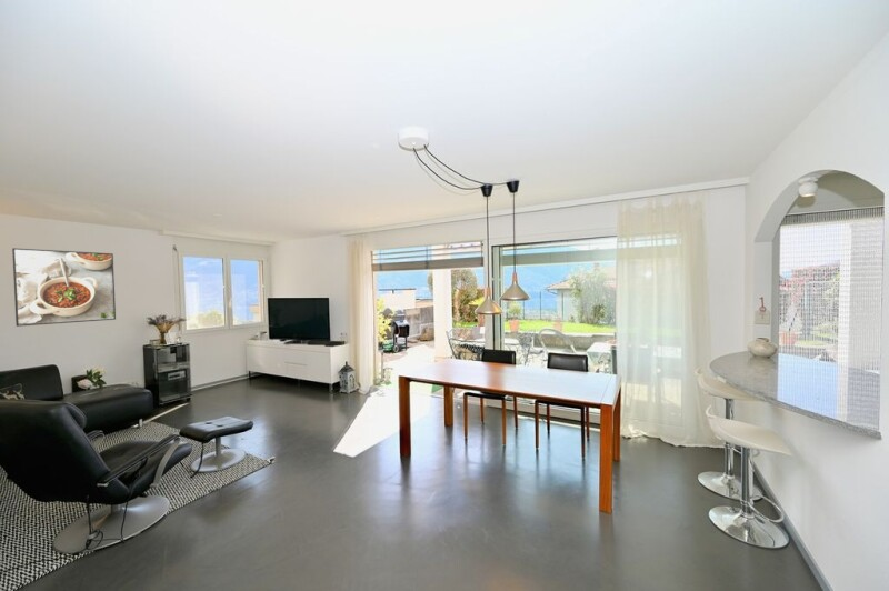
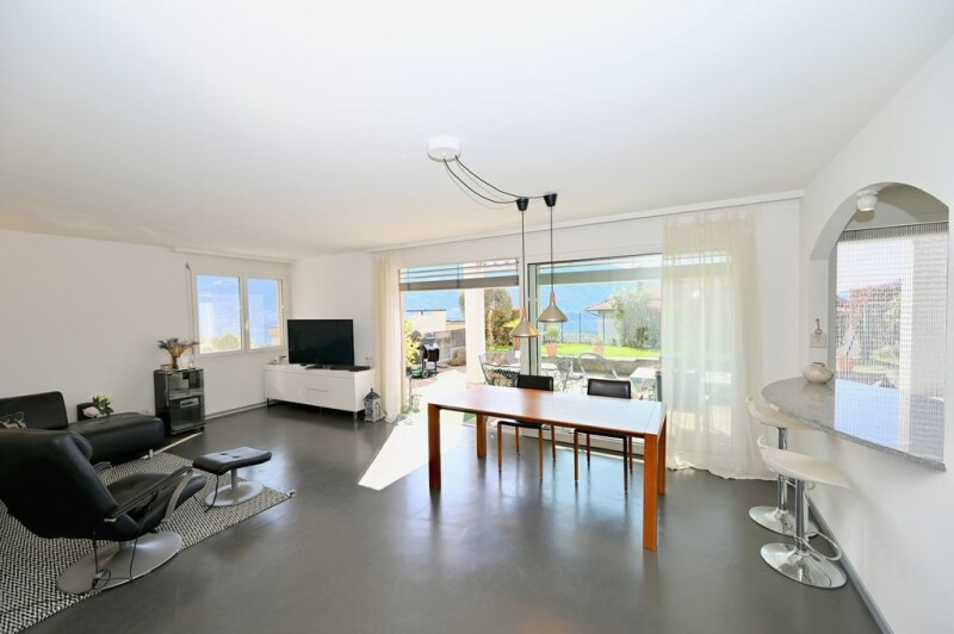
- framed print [11,247,117,328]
